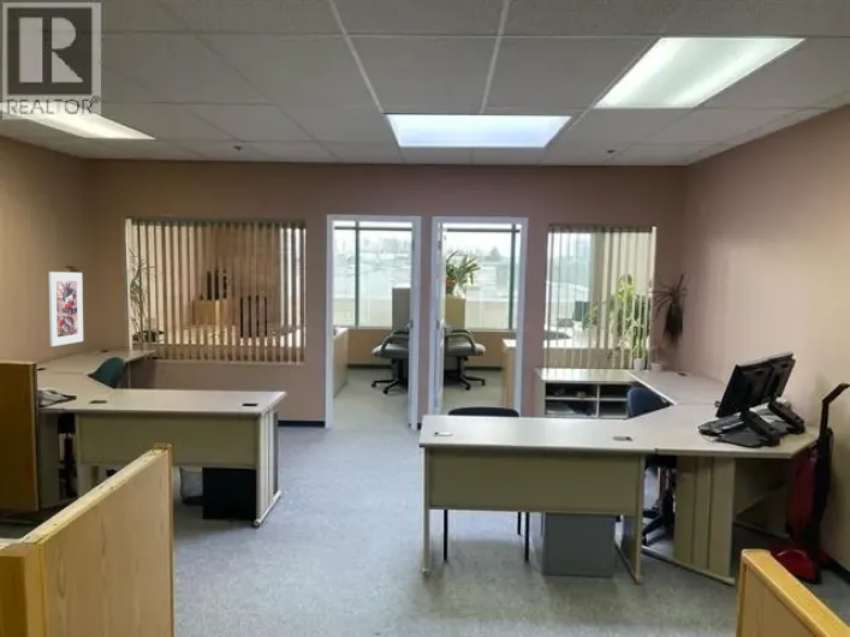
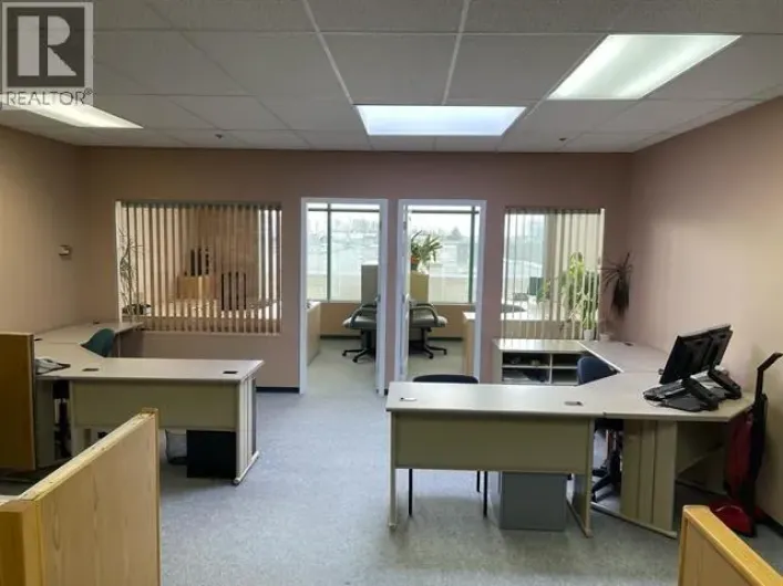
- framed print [47,270,84,347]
